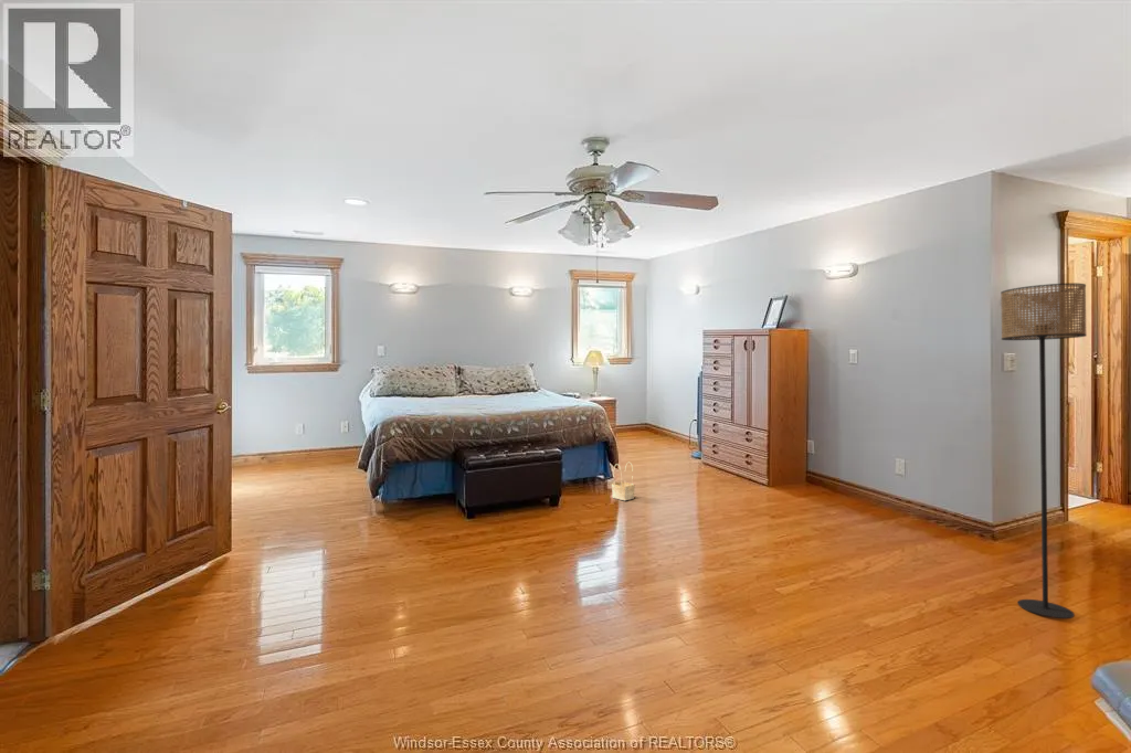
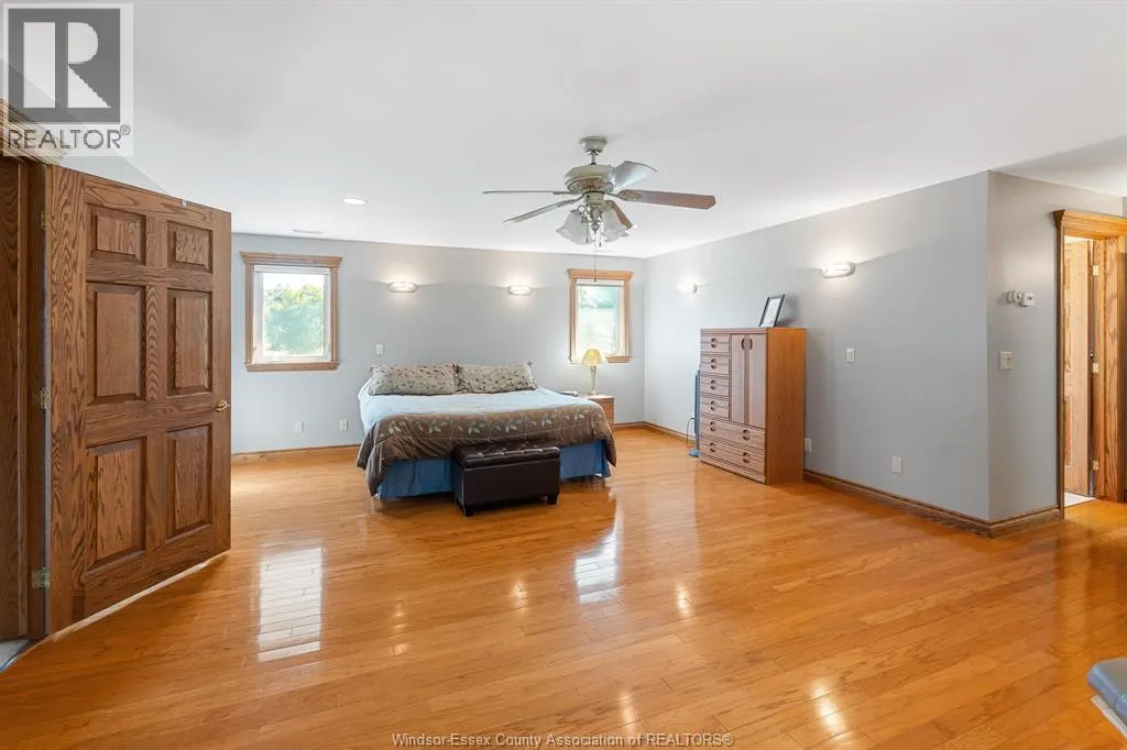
- floor lamp [1000,282,1088,619]
- basket [611,462,636,501]
